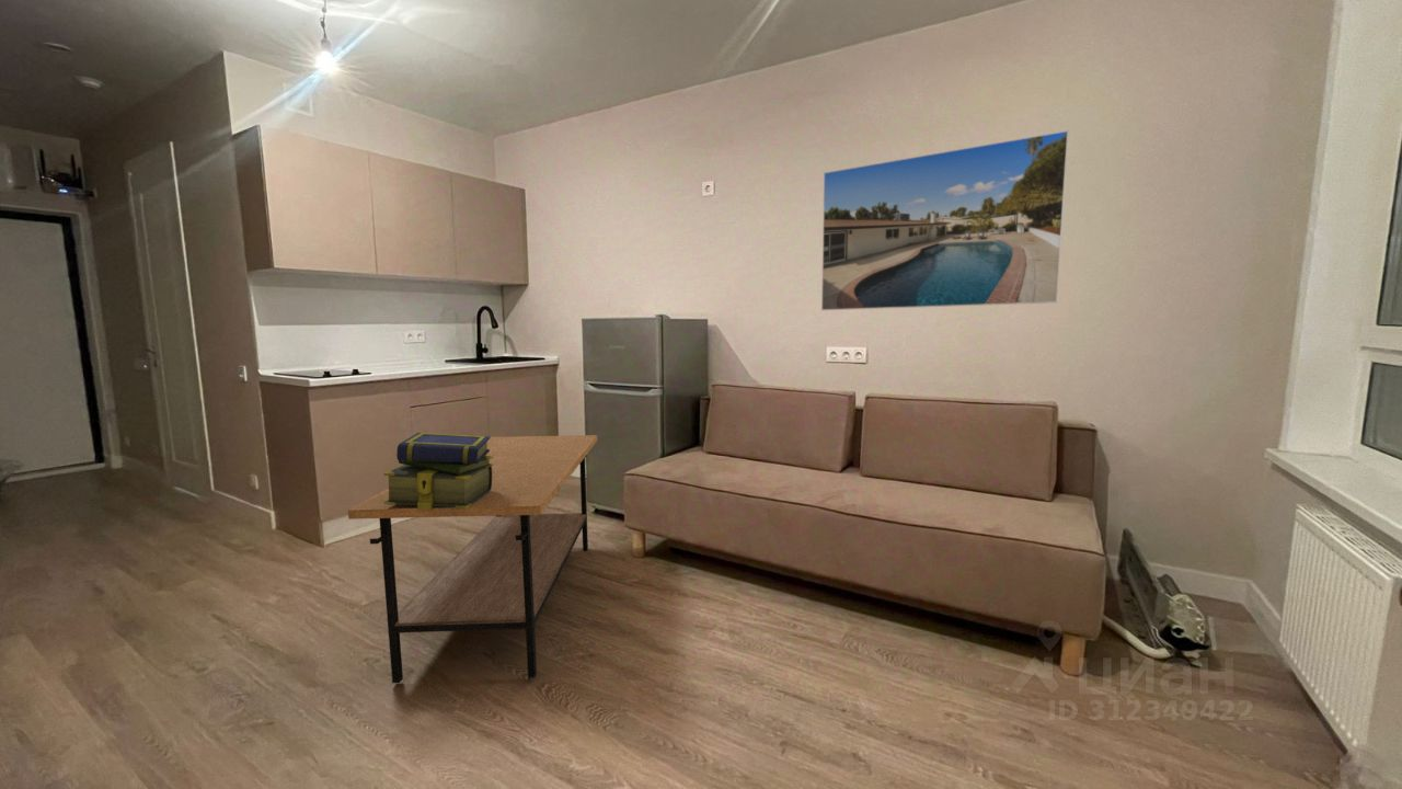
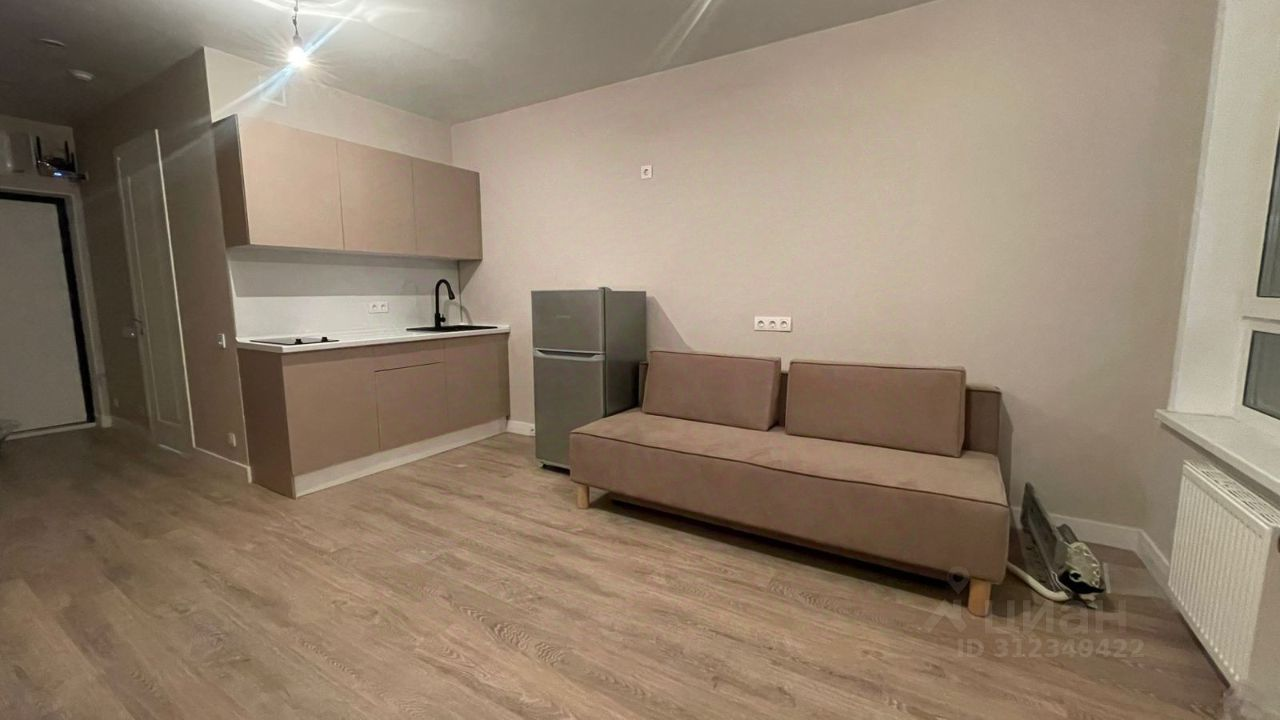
- stack of books [382,432,493,510]
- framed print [820,129,1069,311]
- coffee table [347,434,598,684]
